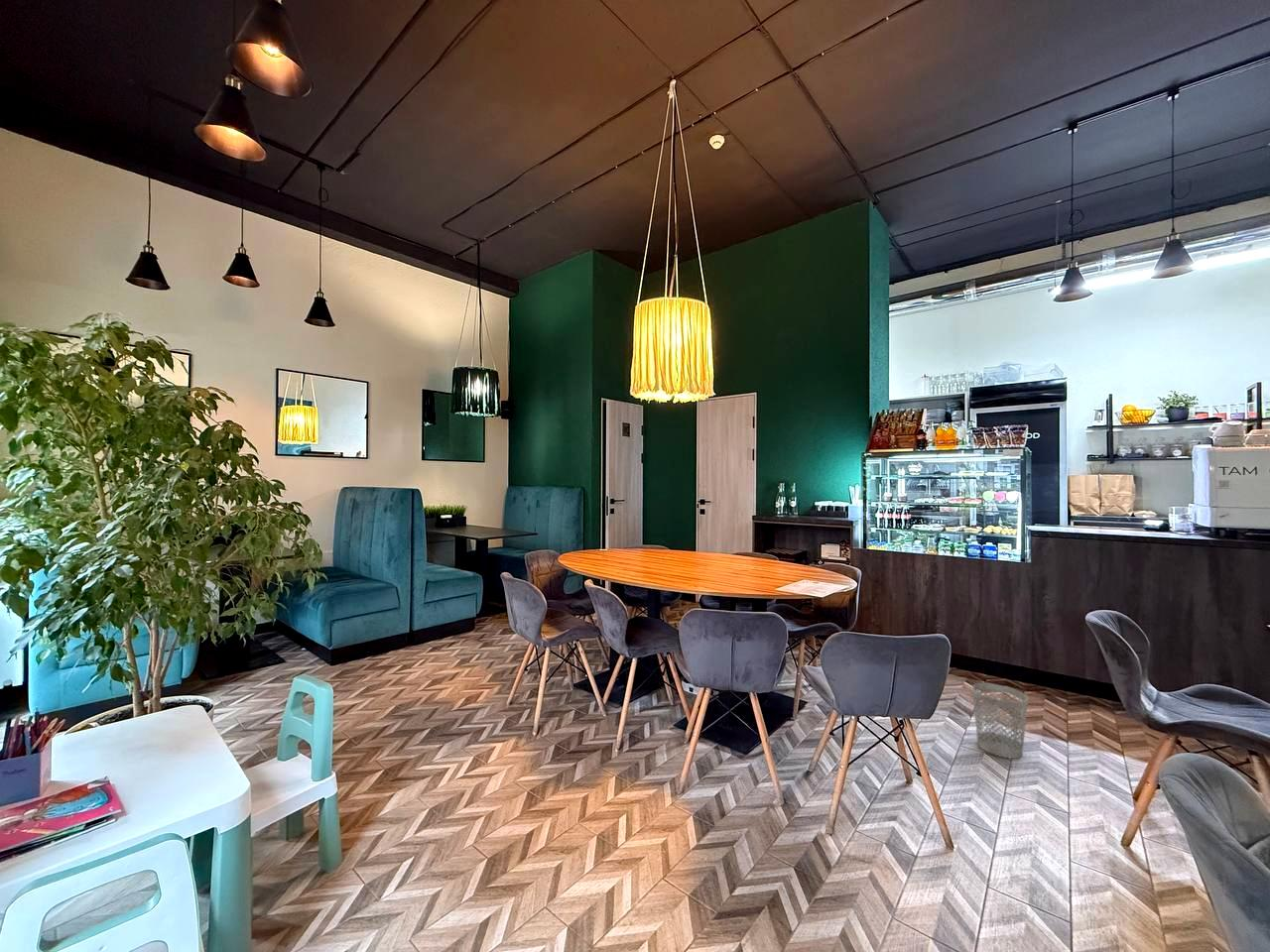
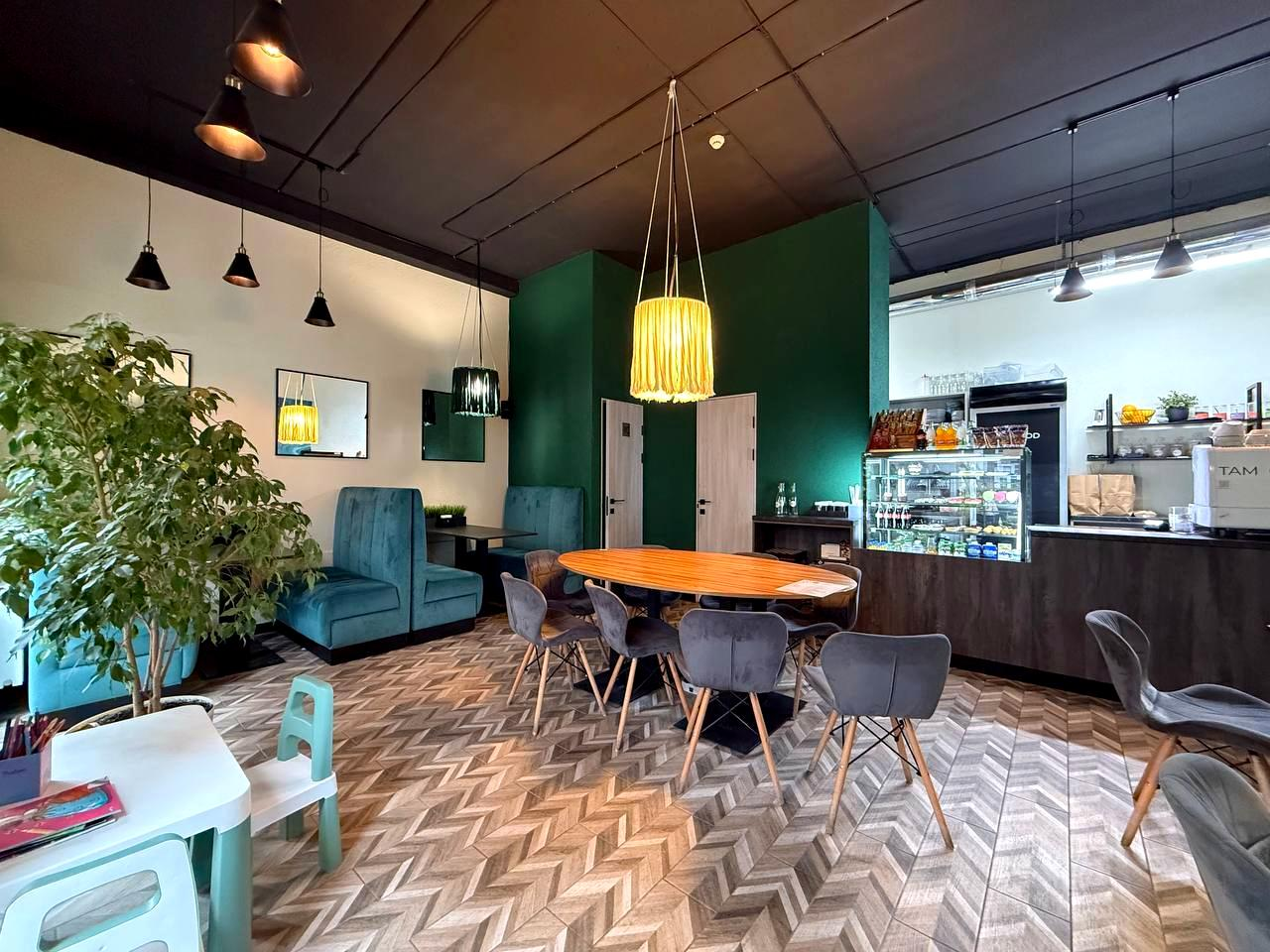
- wastebasket [971,682,1029,760]
